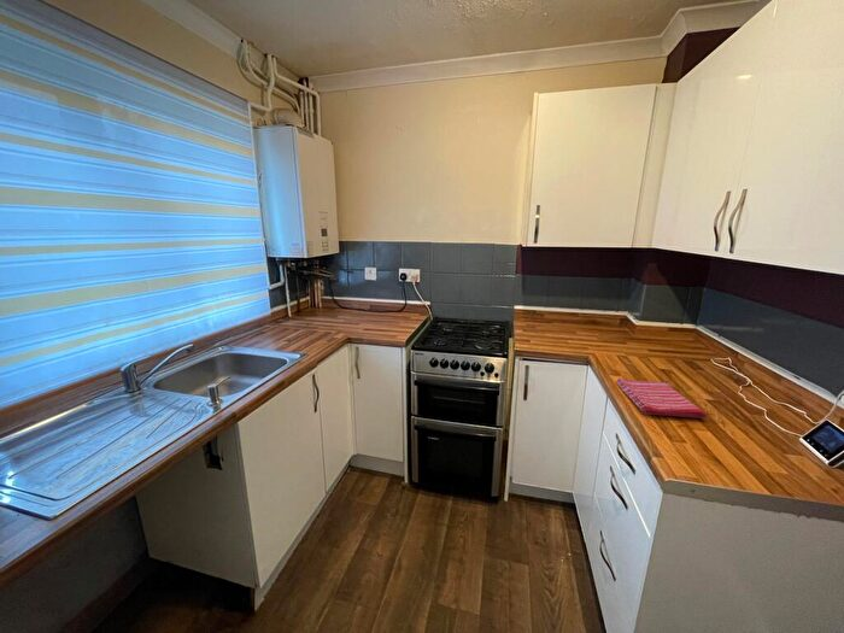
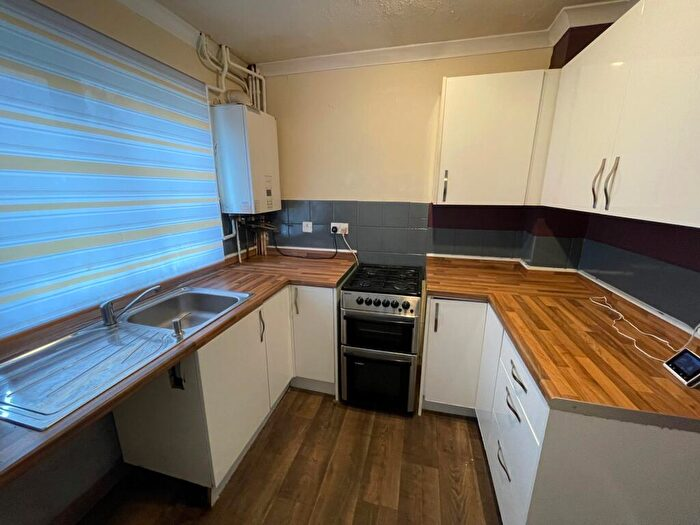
- dish towel [615,377,708,420]
